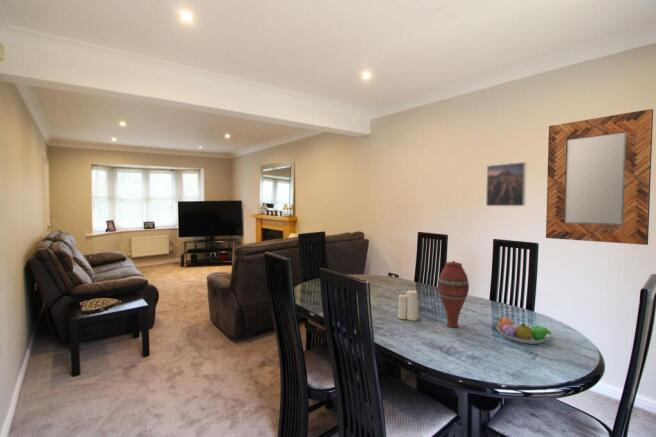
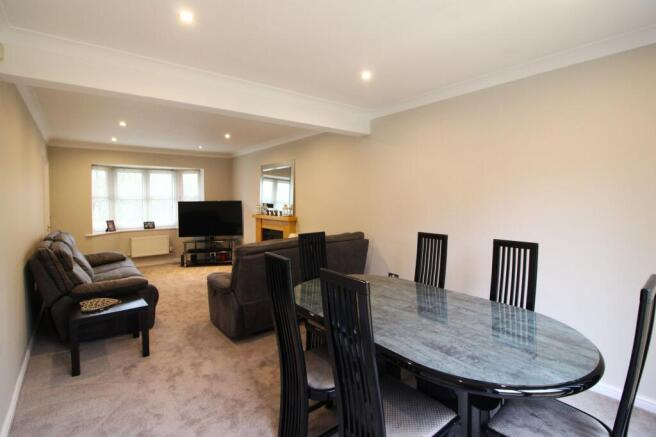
- vase [437,260,470,328]
- candle [396,289,421,322]
- home mirror [545,108,654,246]
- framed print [485,161,527,207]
- fruit bowl [496,316,552,345]
